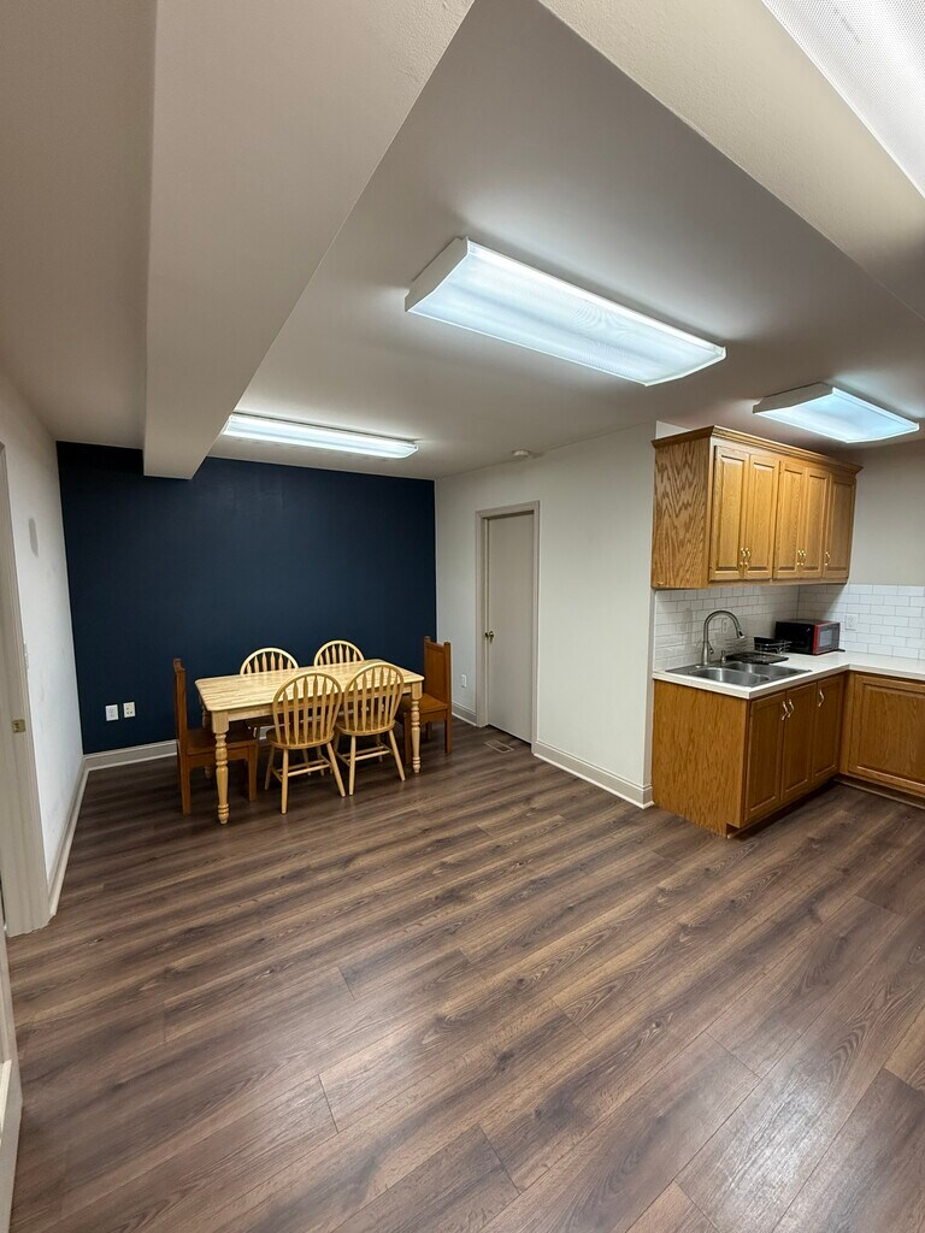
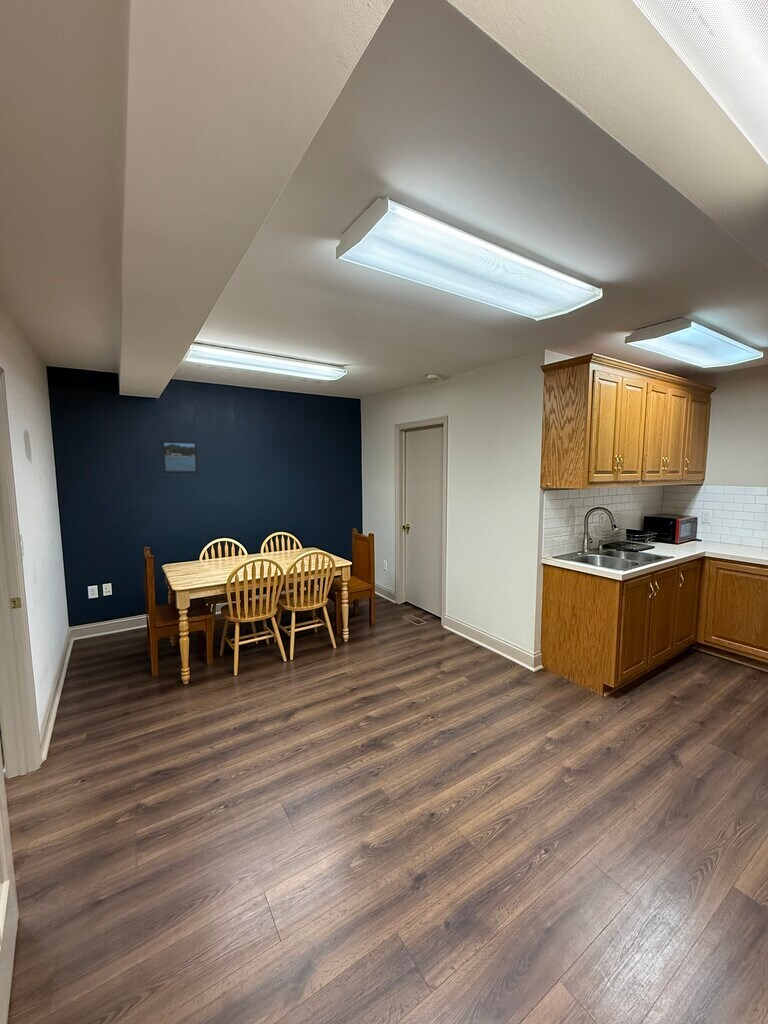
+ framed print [161,440,199,474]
